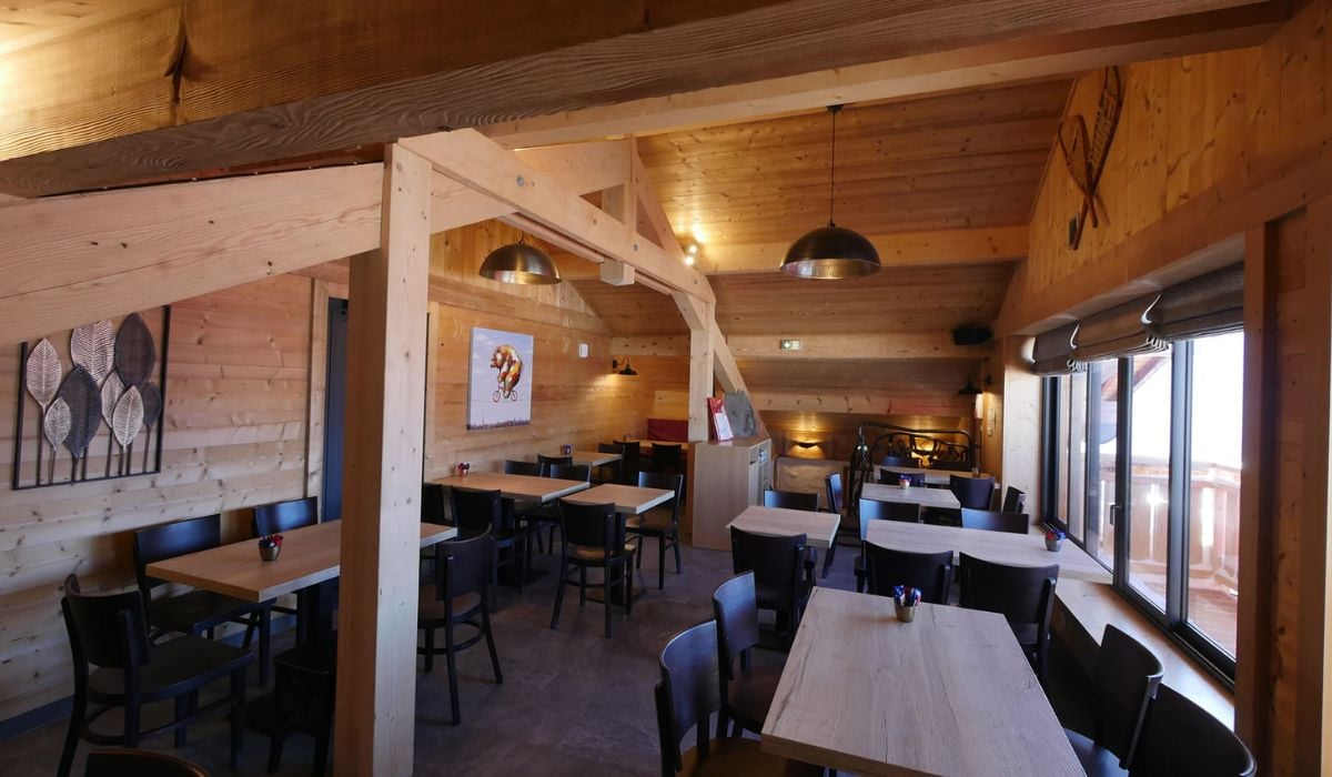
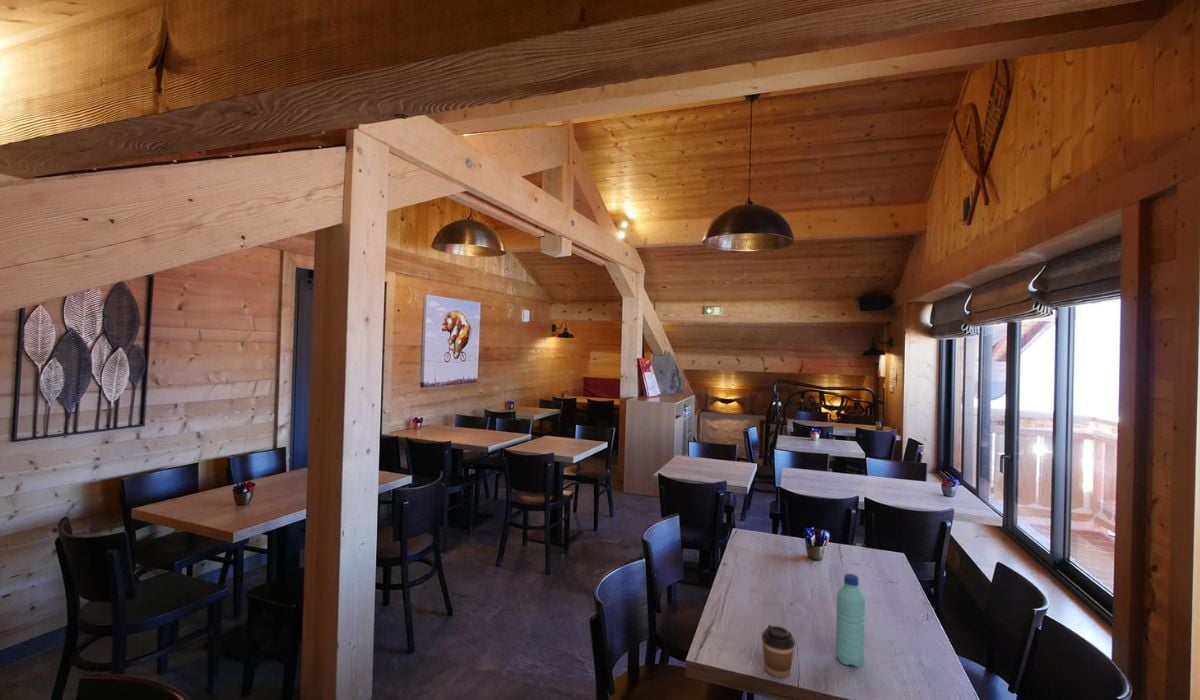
+ coffee cup [761,624,796,678]
+ water bottle [835,573,866,668]
